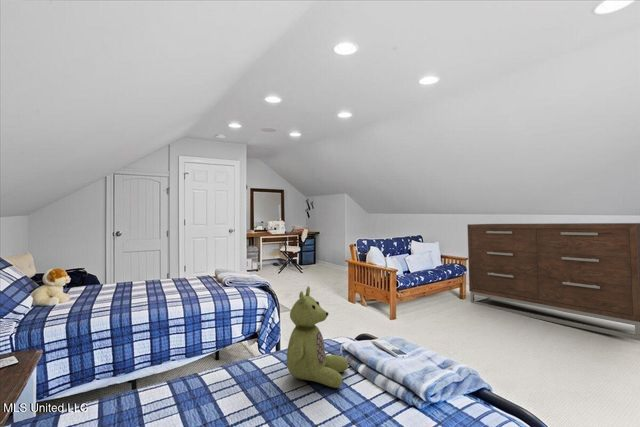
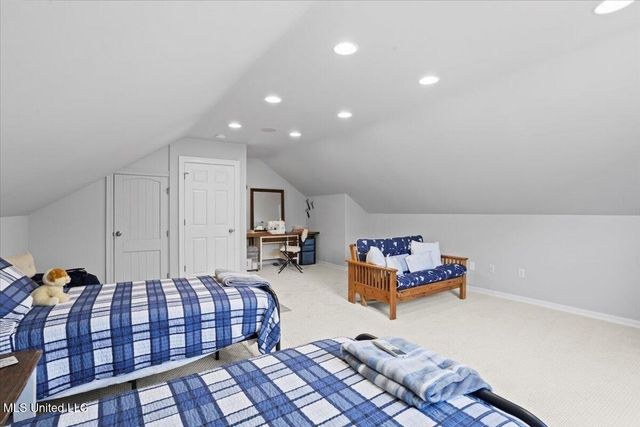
- stuffed bear [286,285,349,389]
- dresser [466,222,640,342]
